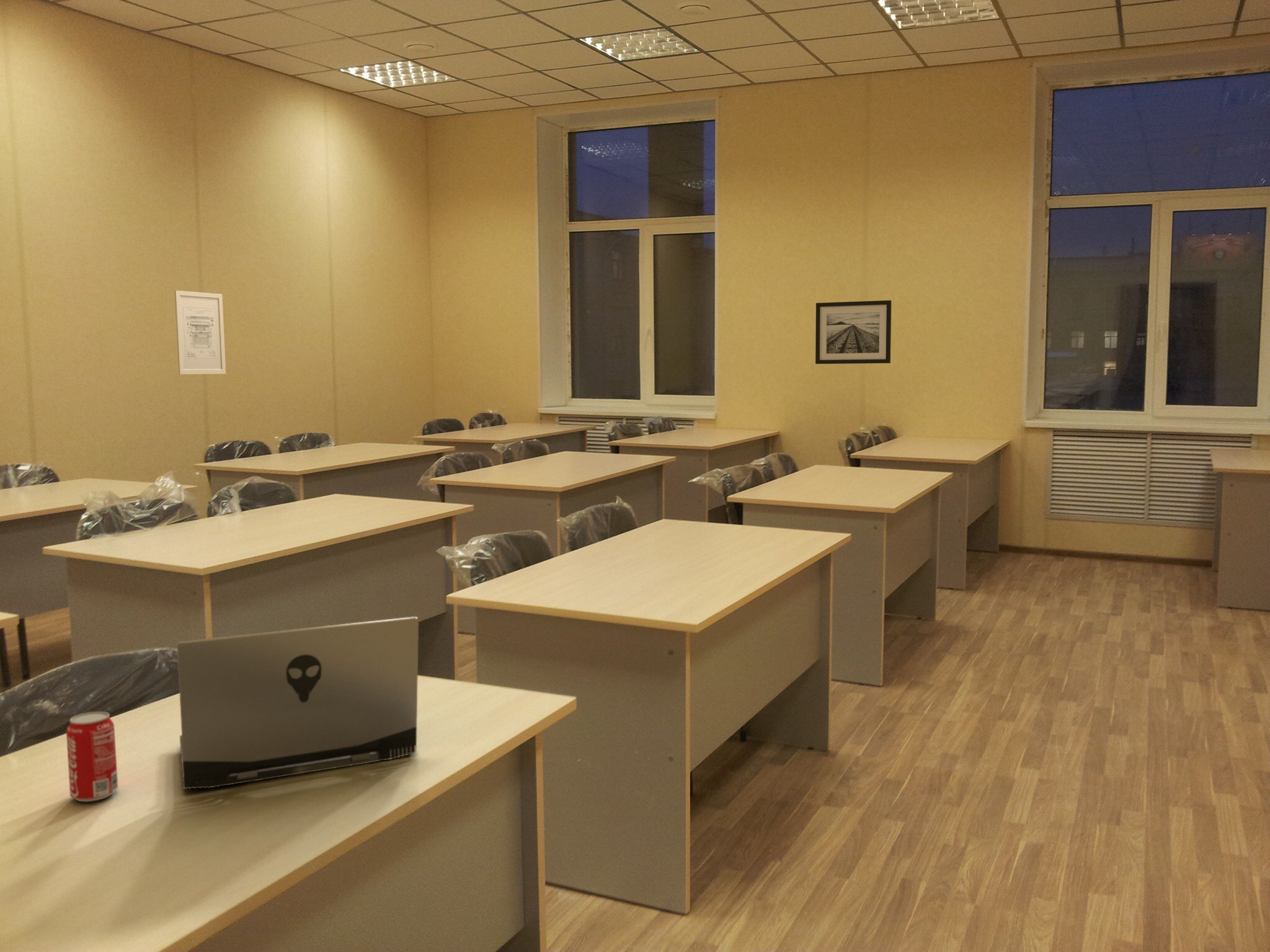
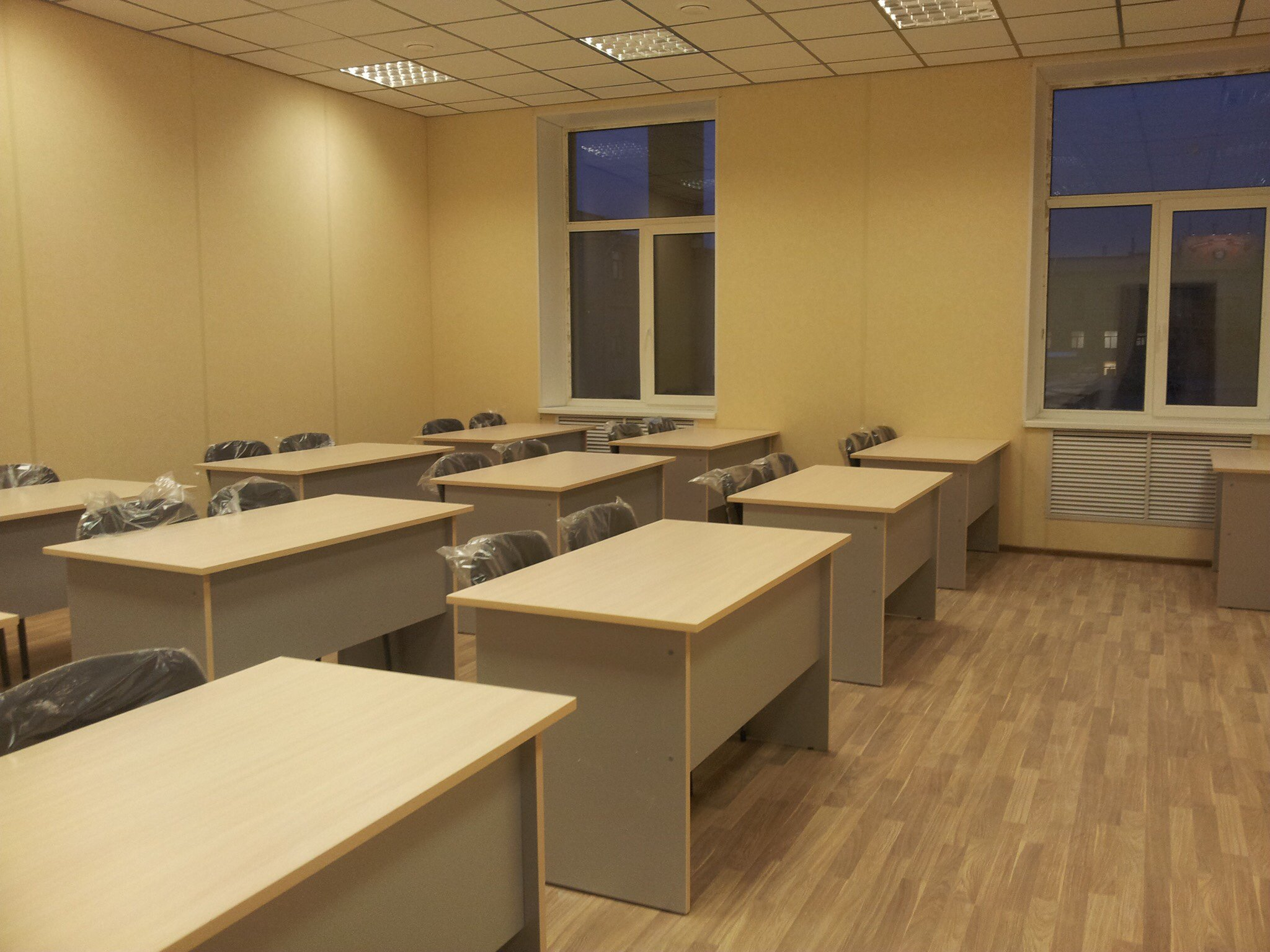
- wall art [815,300,892,364]
- wall art [174,290,226,375]
- beverage can [66,711,119,802]
- laptop computer [177,616,419,790]
